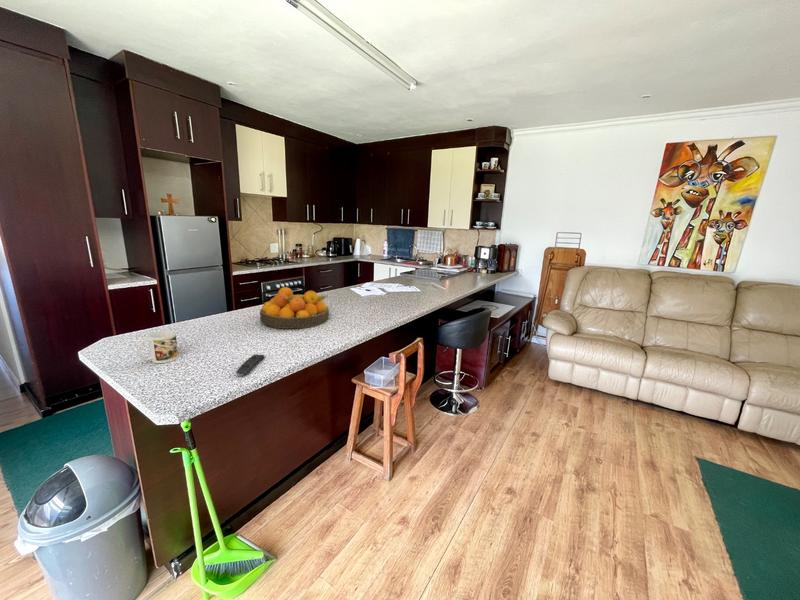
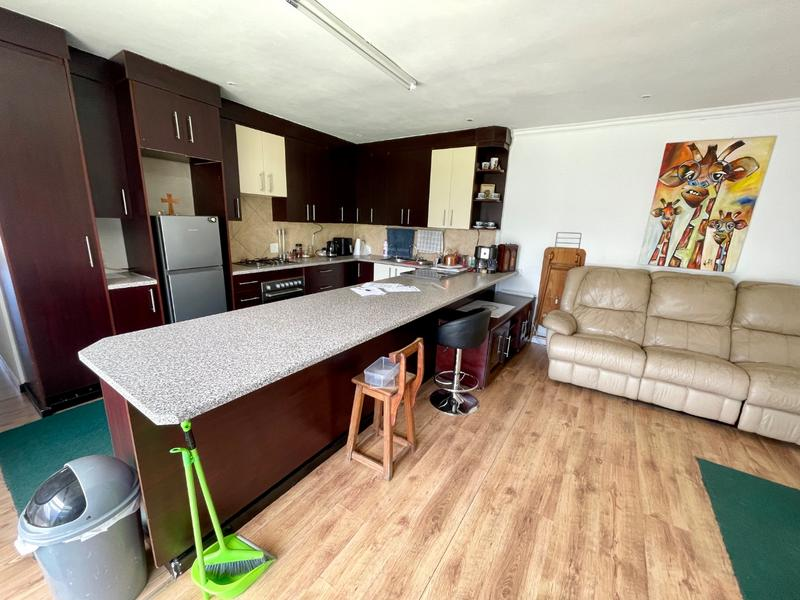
- remote control [235,354,266,377]
- mug [137,330,179,364]
- fruit bowl [259,286,330,330]
